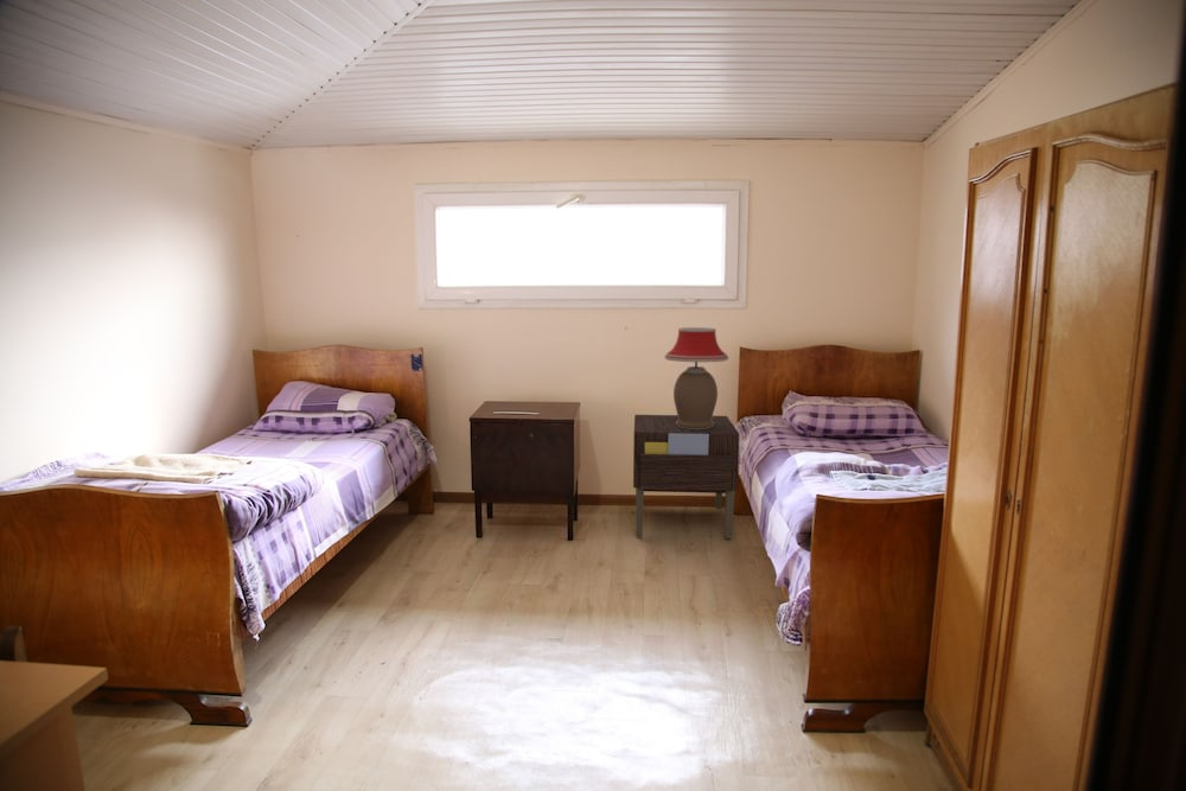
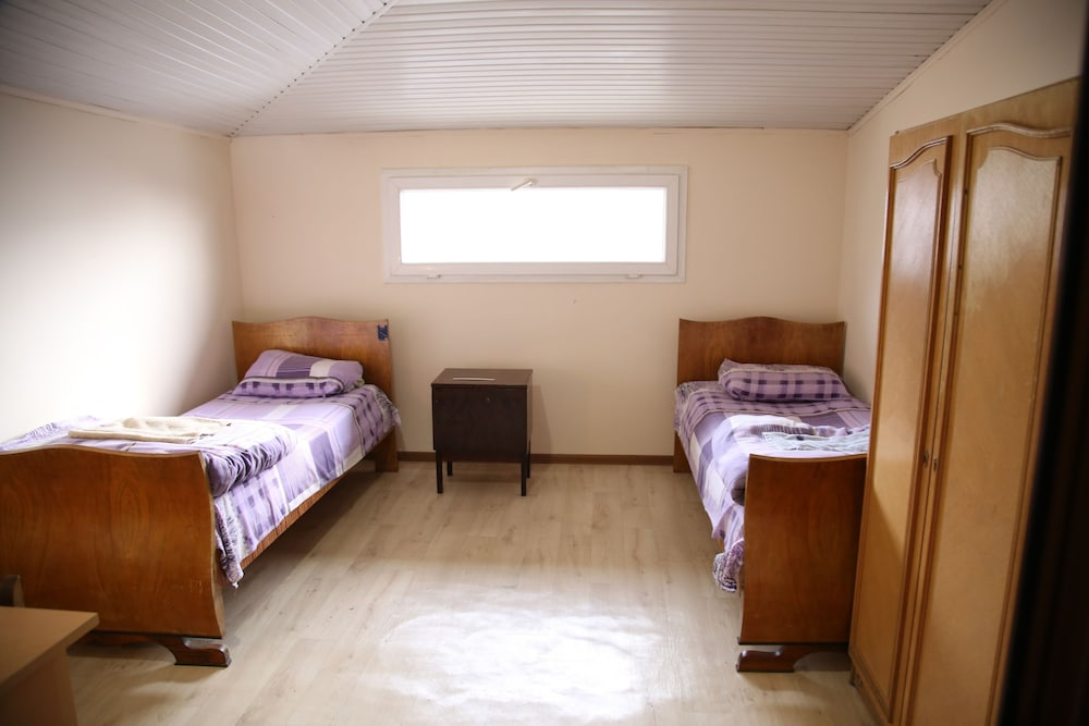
- nightstand [632,414,740,540]
- table lamp [663,326,729,429]
